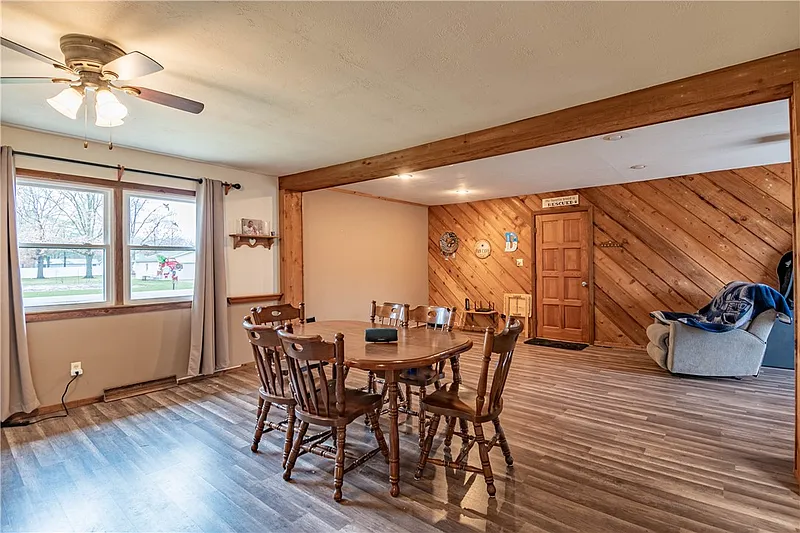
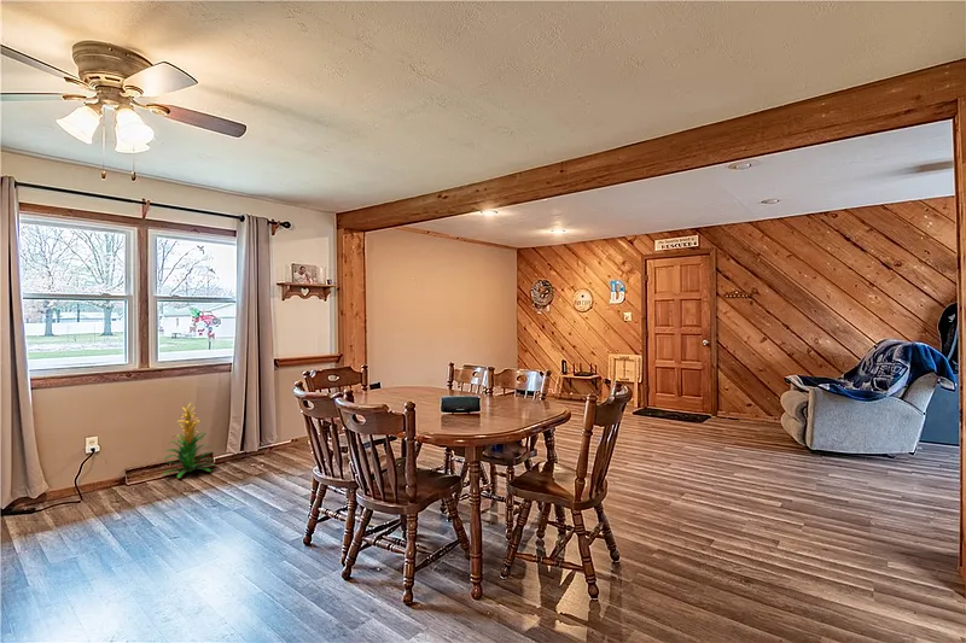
+ indoor plant [159,401,217,479]
